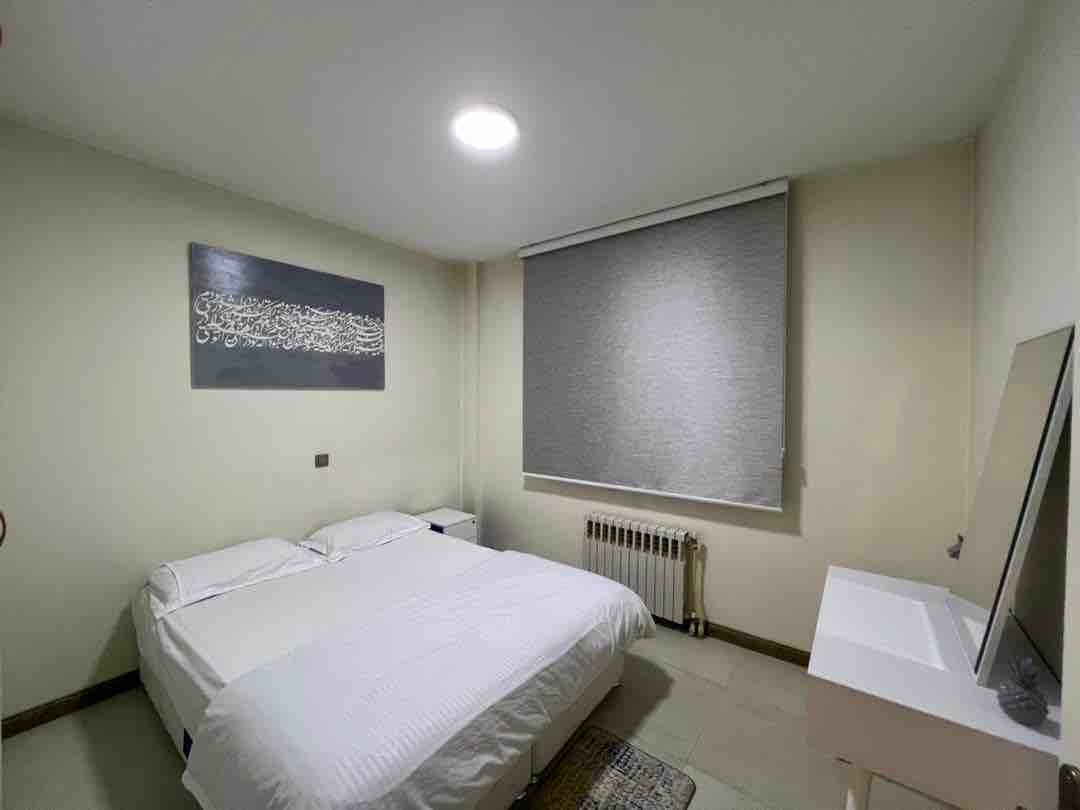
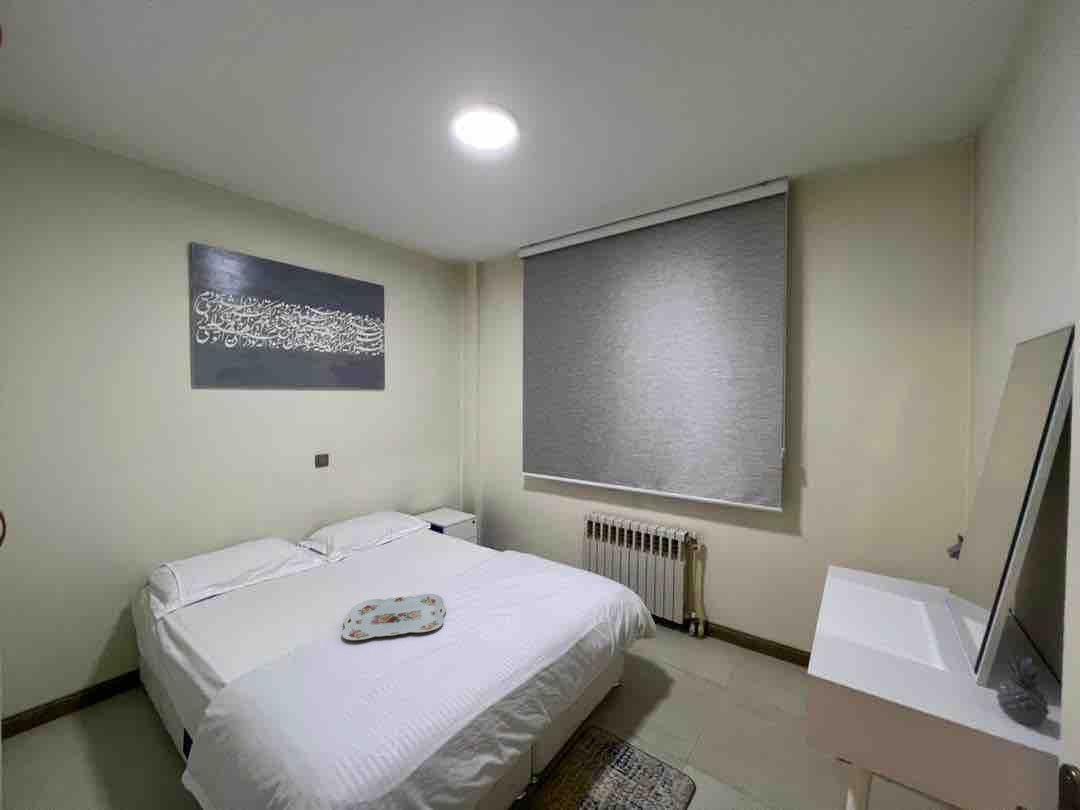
+ serving tray [341,593,447,641]
